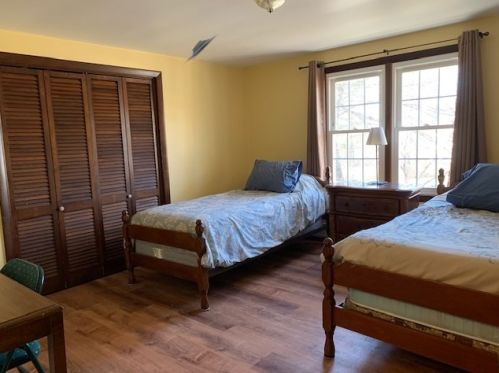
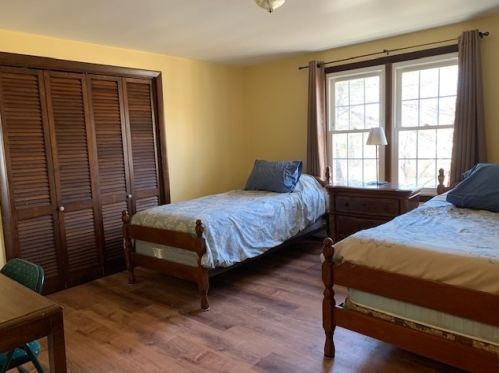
- ceiling light fixture [185,34,218,63]
